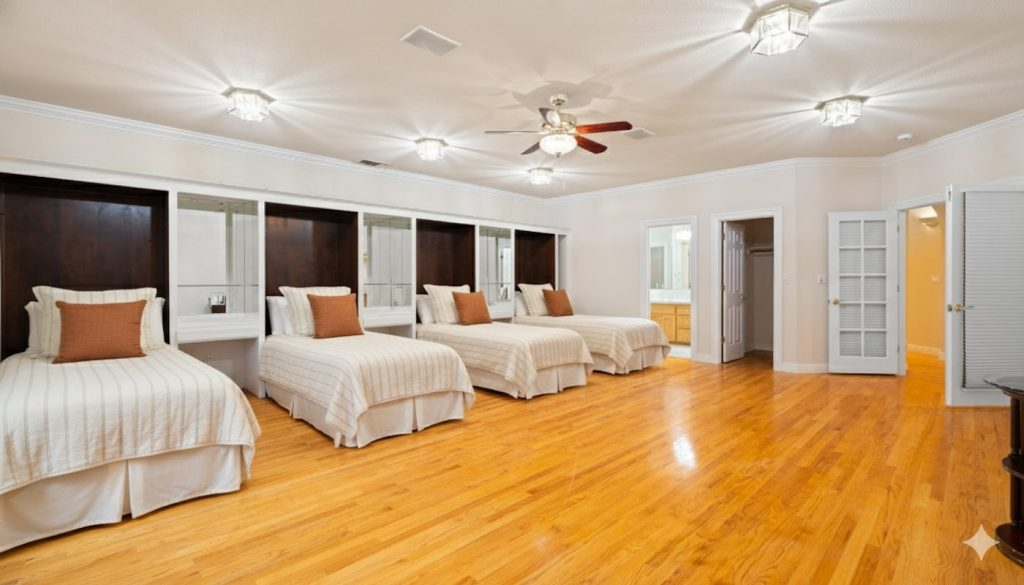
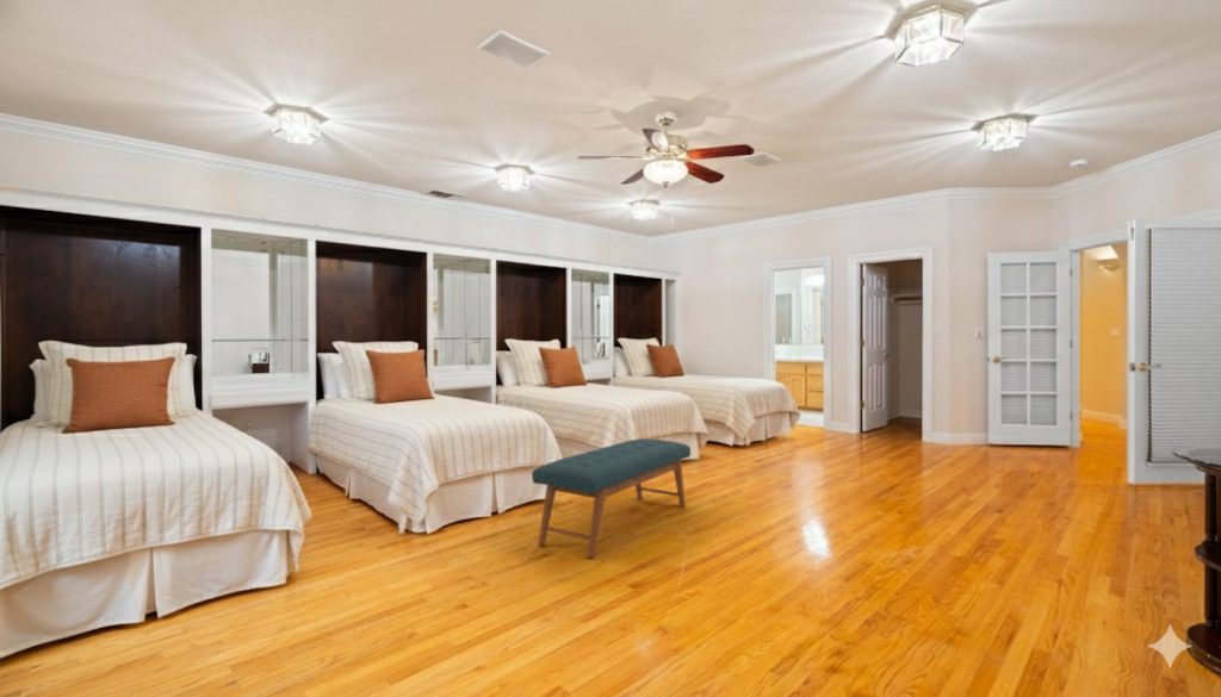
+ bench [531,437,692,559]
